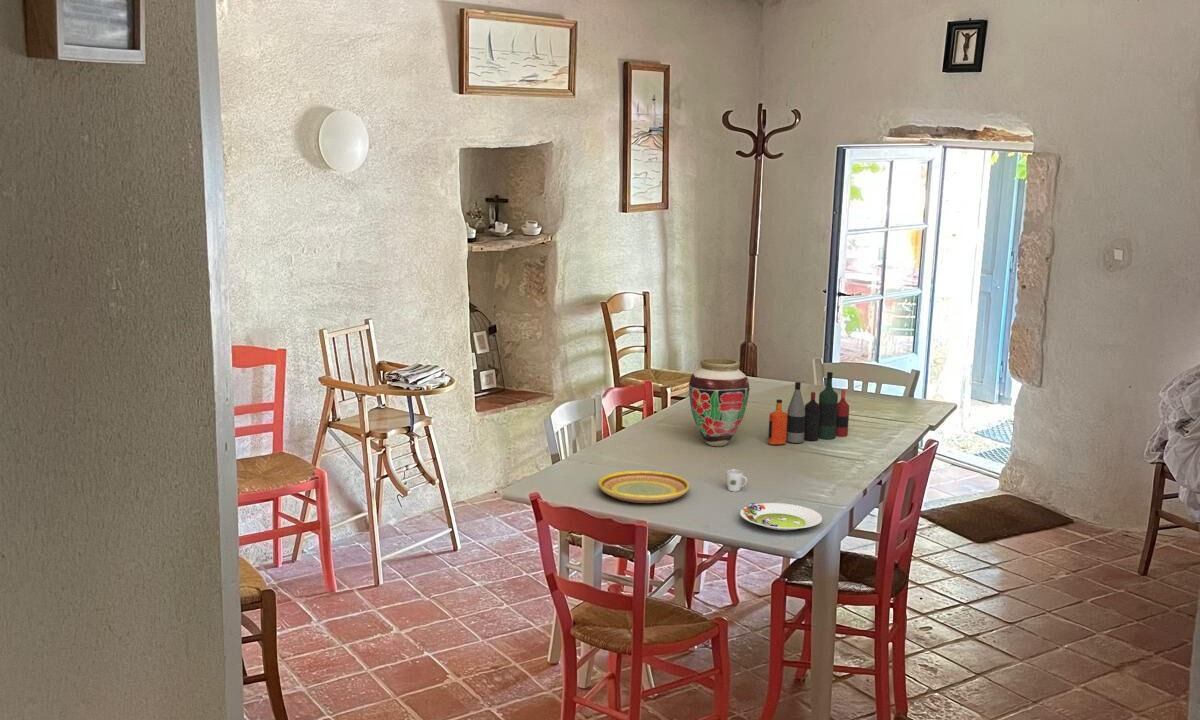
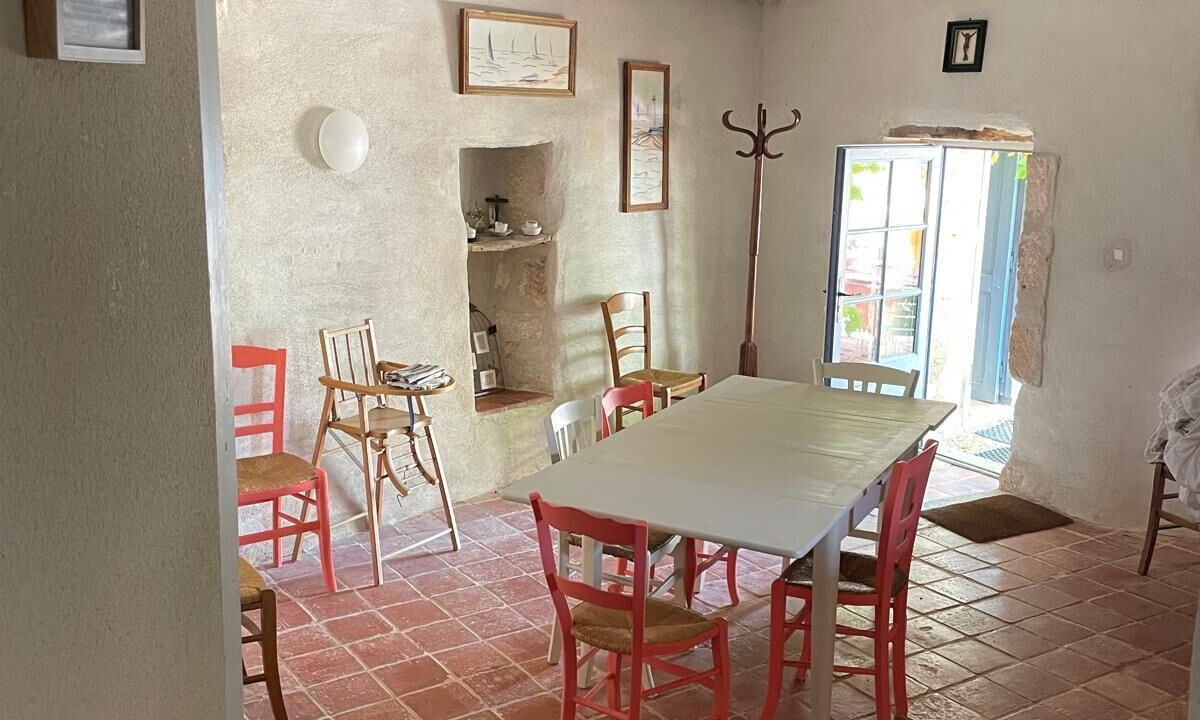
- bottle collection [767,371,850,445]
- vase [688,357,751,447]
- salad plate [739,502,823,531]
- cup [726,468,748,493]
- plate [597,470,690,504]
